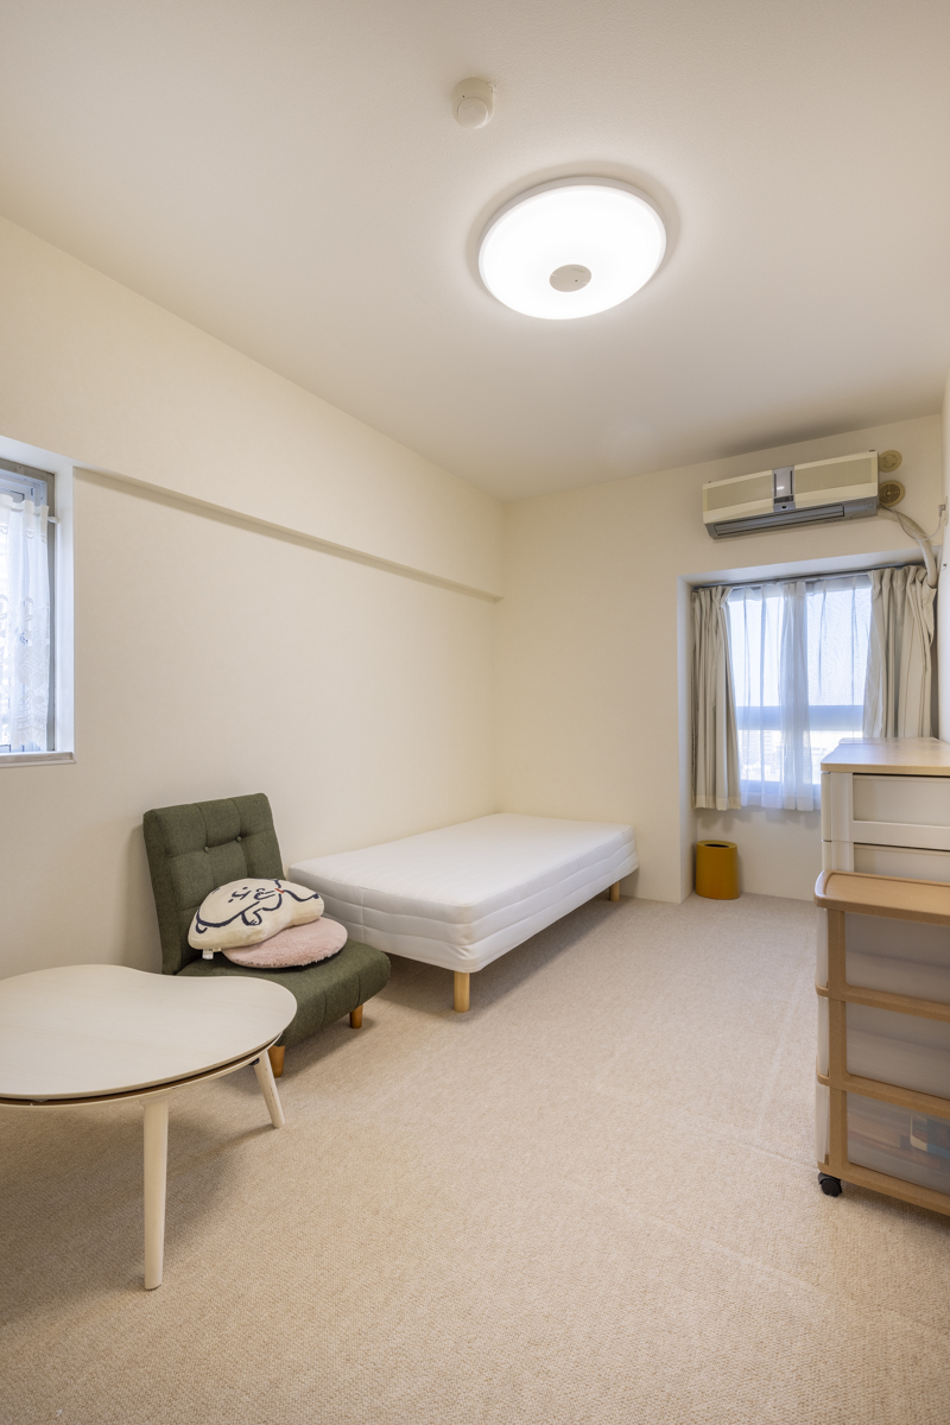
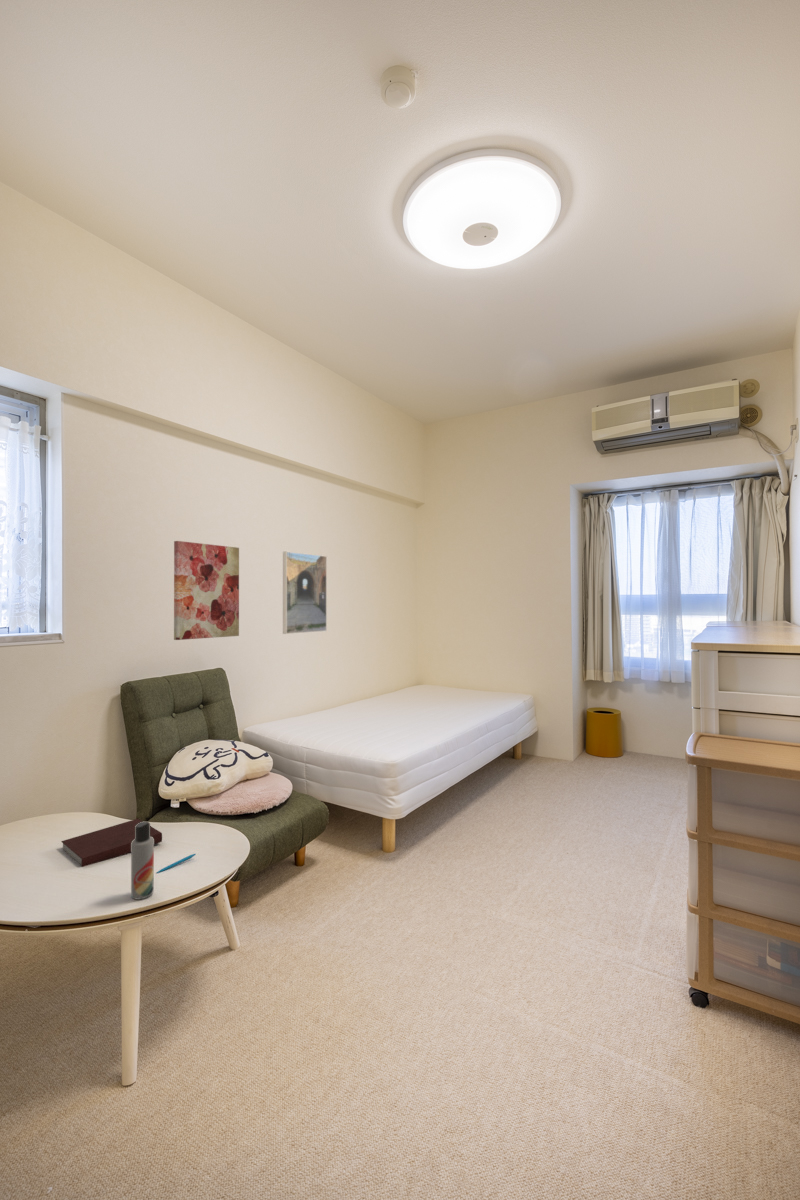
+ lotion bottle [130,820,155,901]
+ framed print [282,551,328,635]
+ notebook [60,818,163,868]
+ wall art [173,540,240,641]
+ pen [156,853,197,874]
